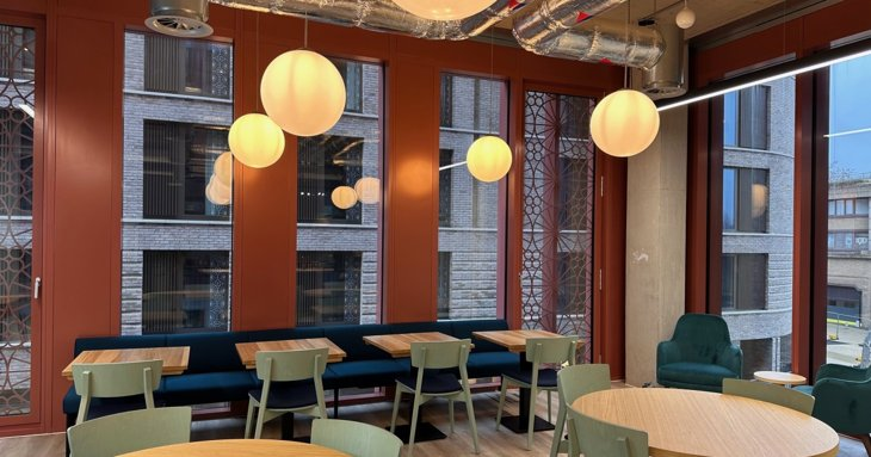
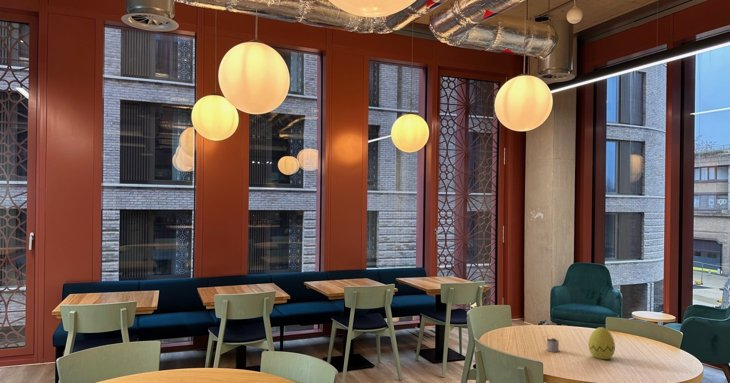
+ tea glass holder [542,335,560,353]
+ decorative egg [588,326,616,360]
